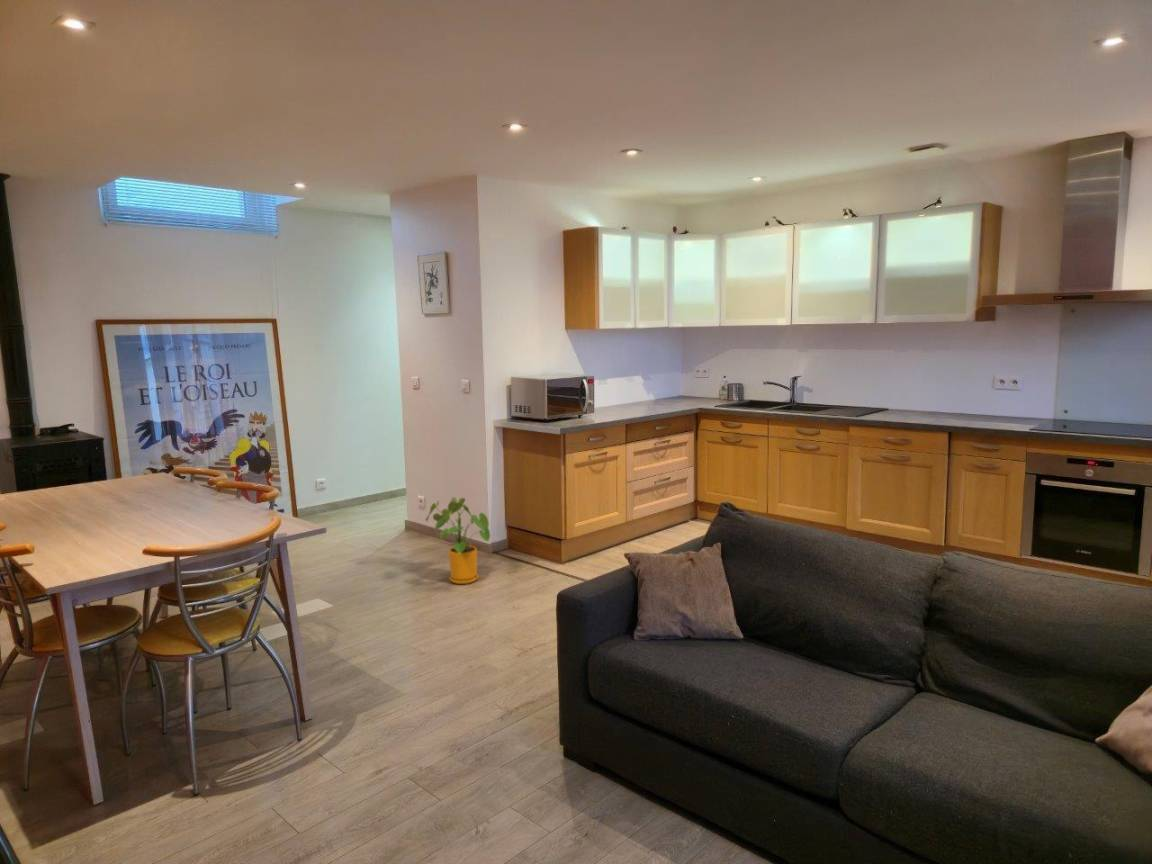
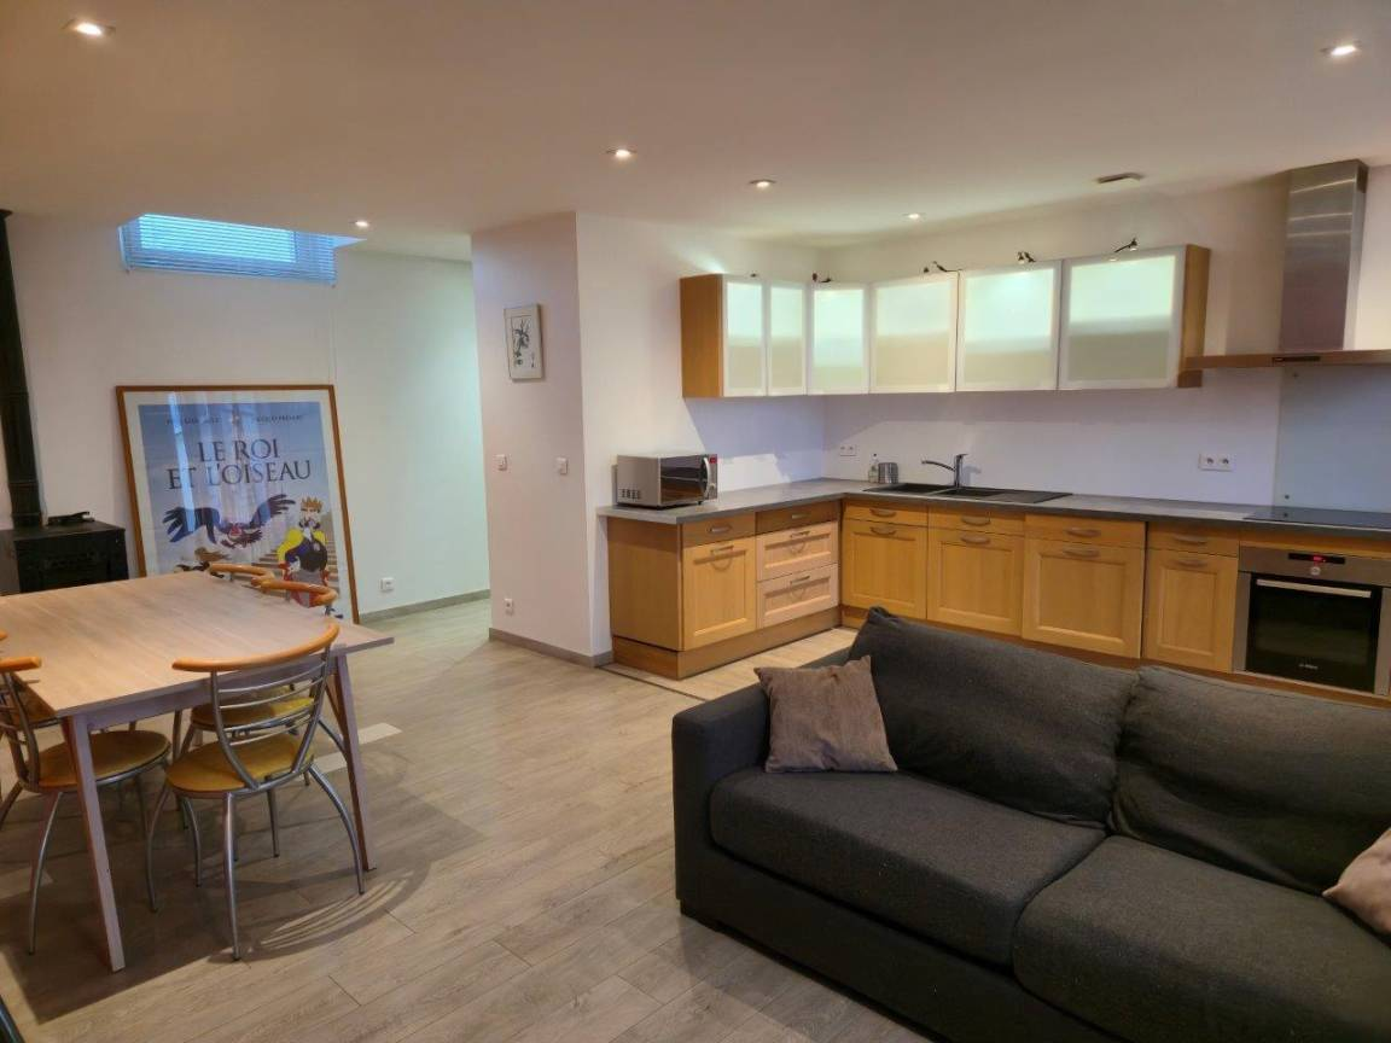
- house plant [424,496,491,585]
